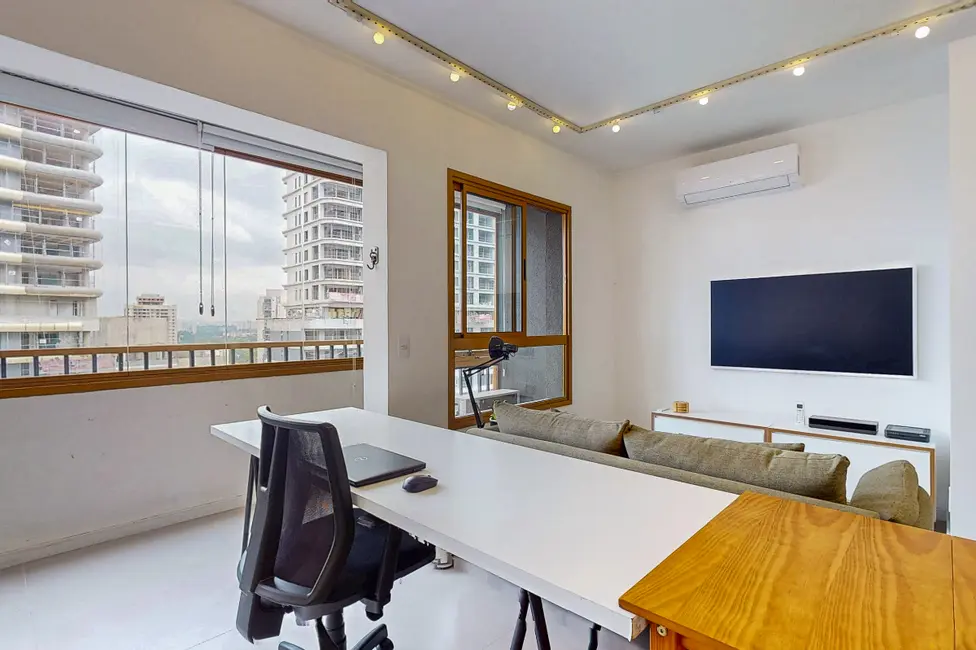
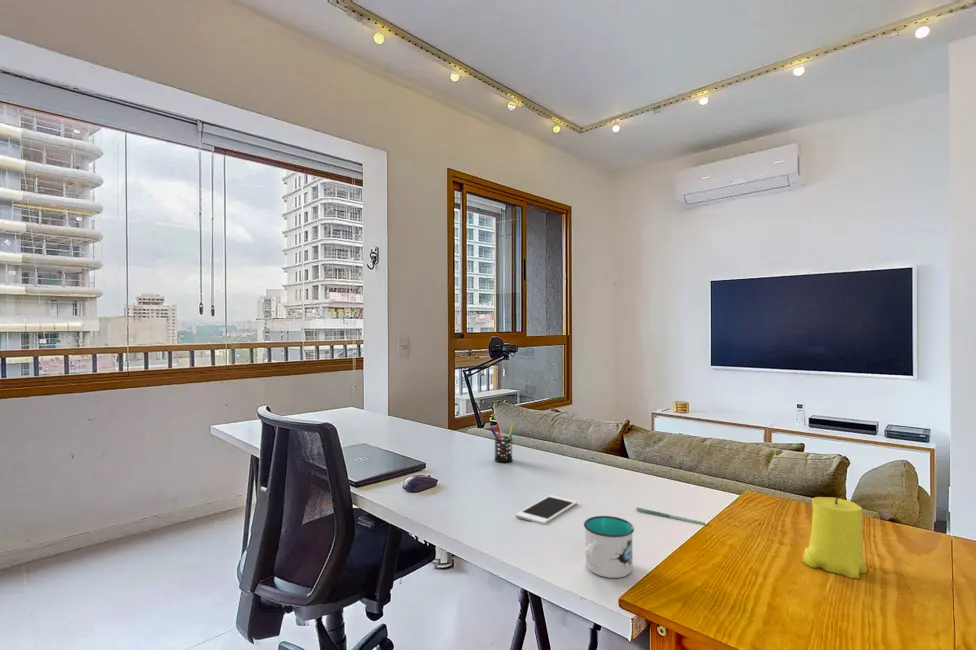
+ mug [583,515,635,579]
+ cell phone [515,494,578,525]
+ pen holder [489,423,515,463]
+ candle [802,496,868,580]
+ pen [635,506,706,526]
